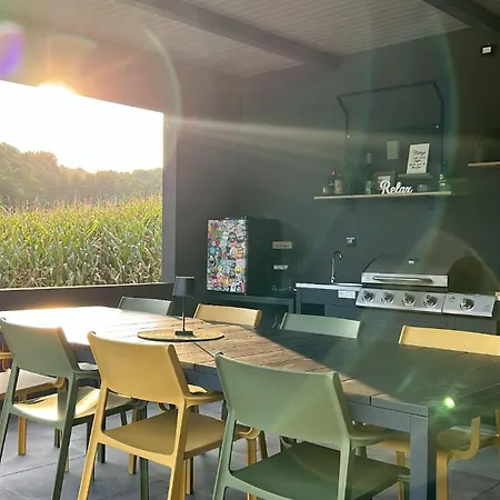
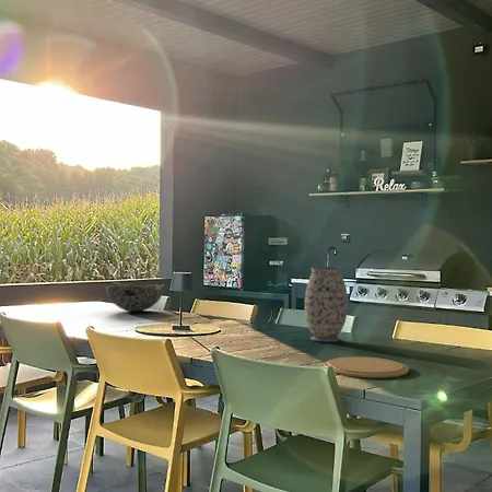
+ plate [323,355,410,379]
+ bowl [105,282,166,313]
+ vase [304,266,349,343]
